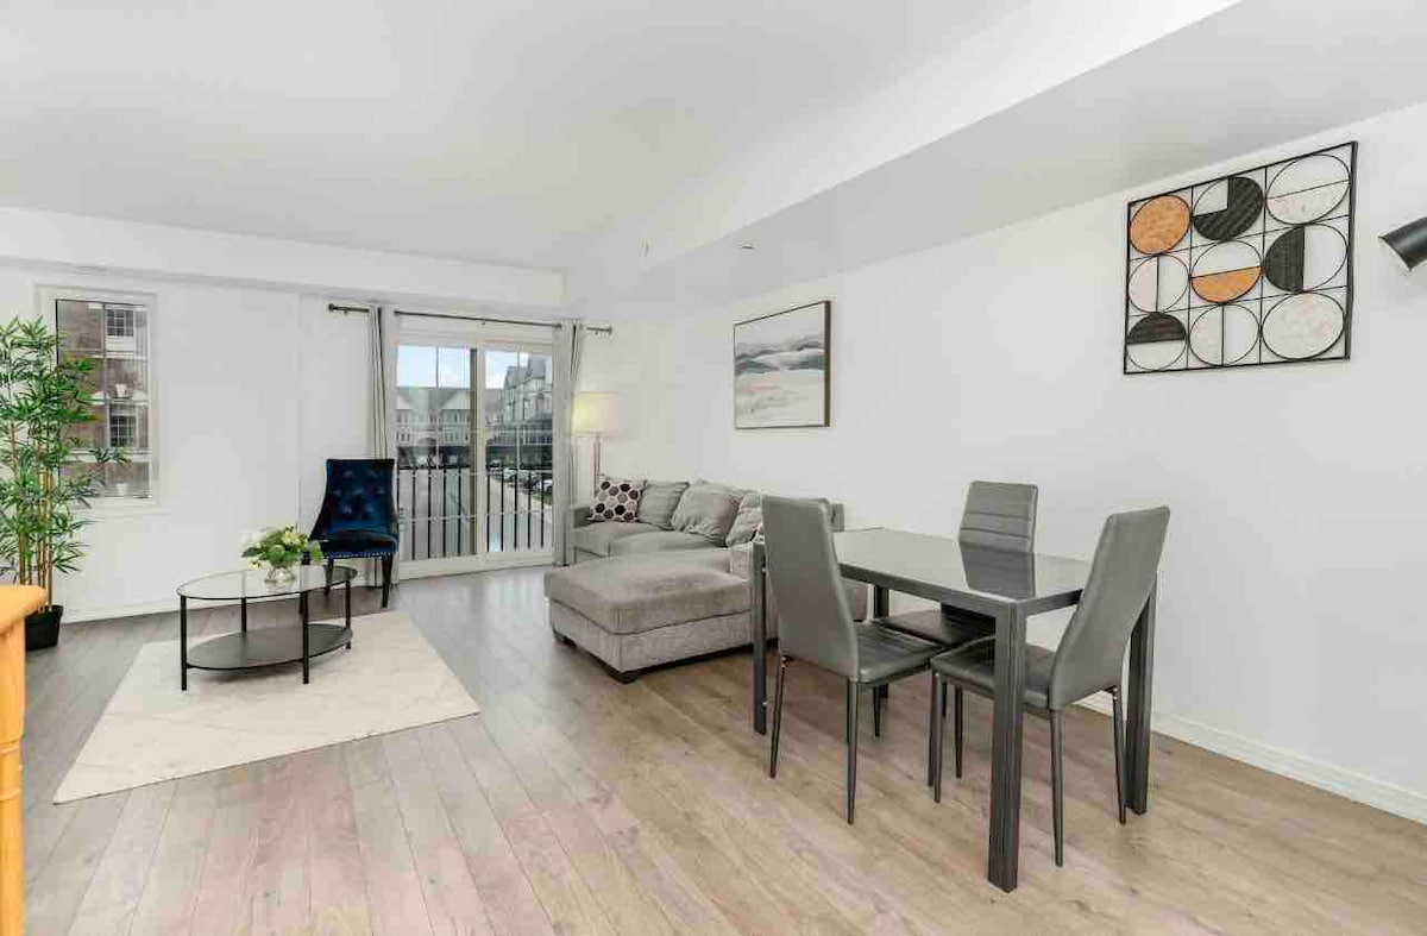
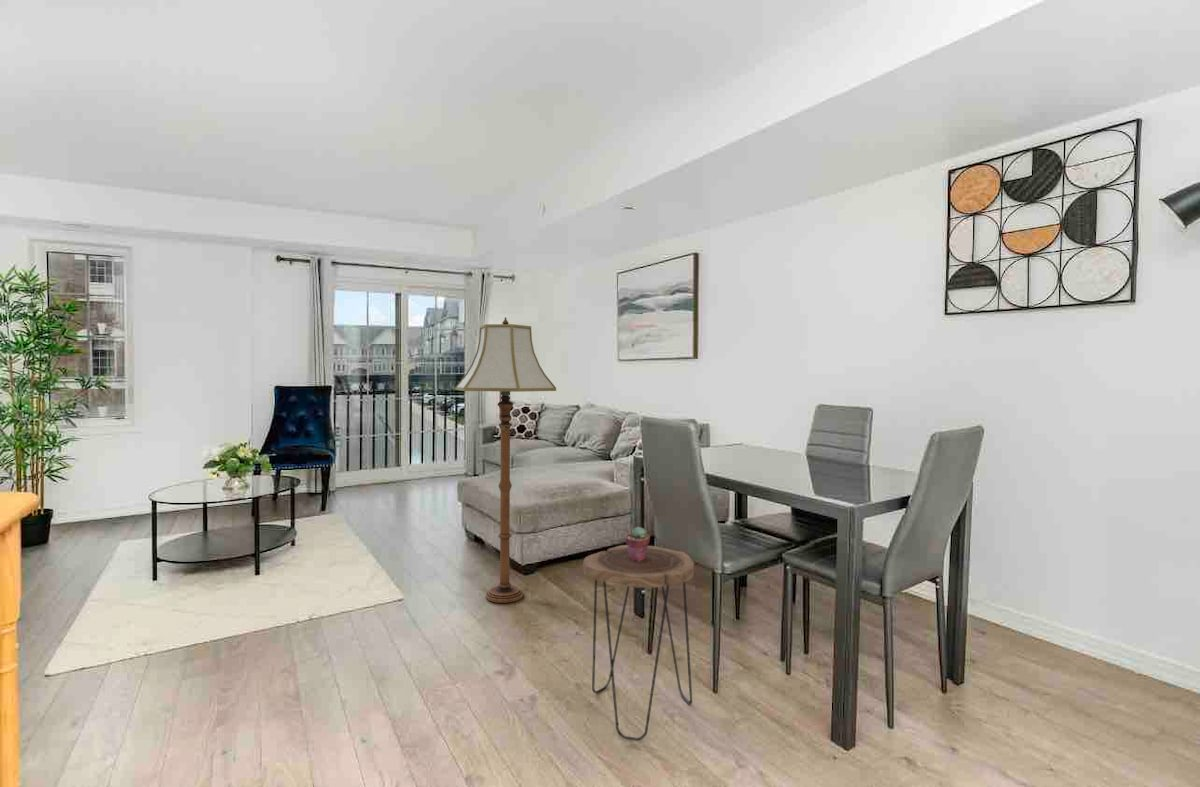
+ floor lamp [454,316,557,604]
+ side table [583,544,695,742]
+ potted succulent [624,526,651,562]
